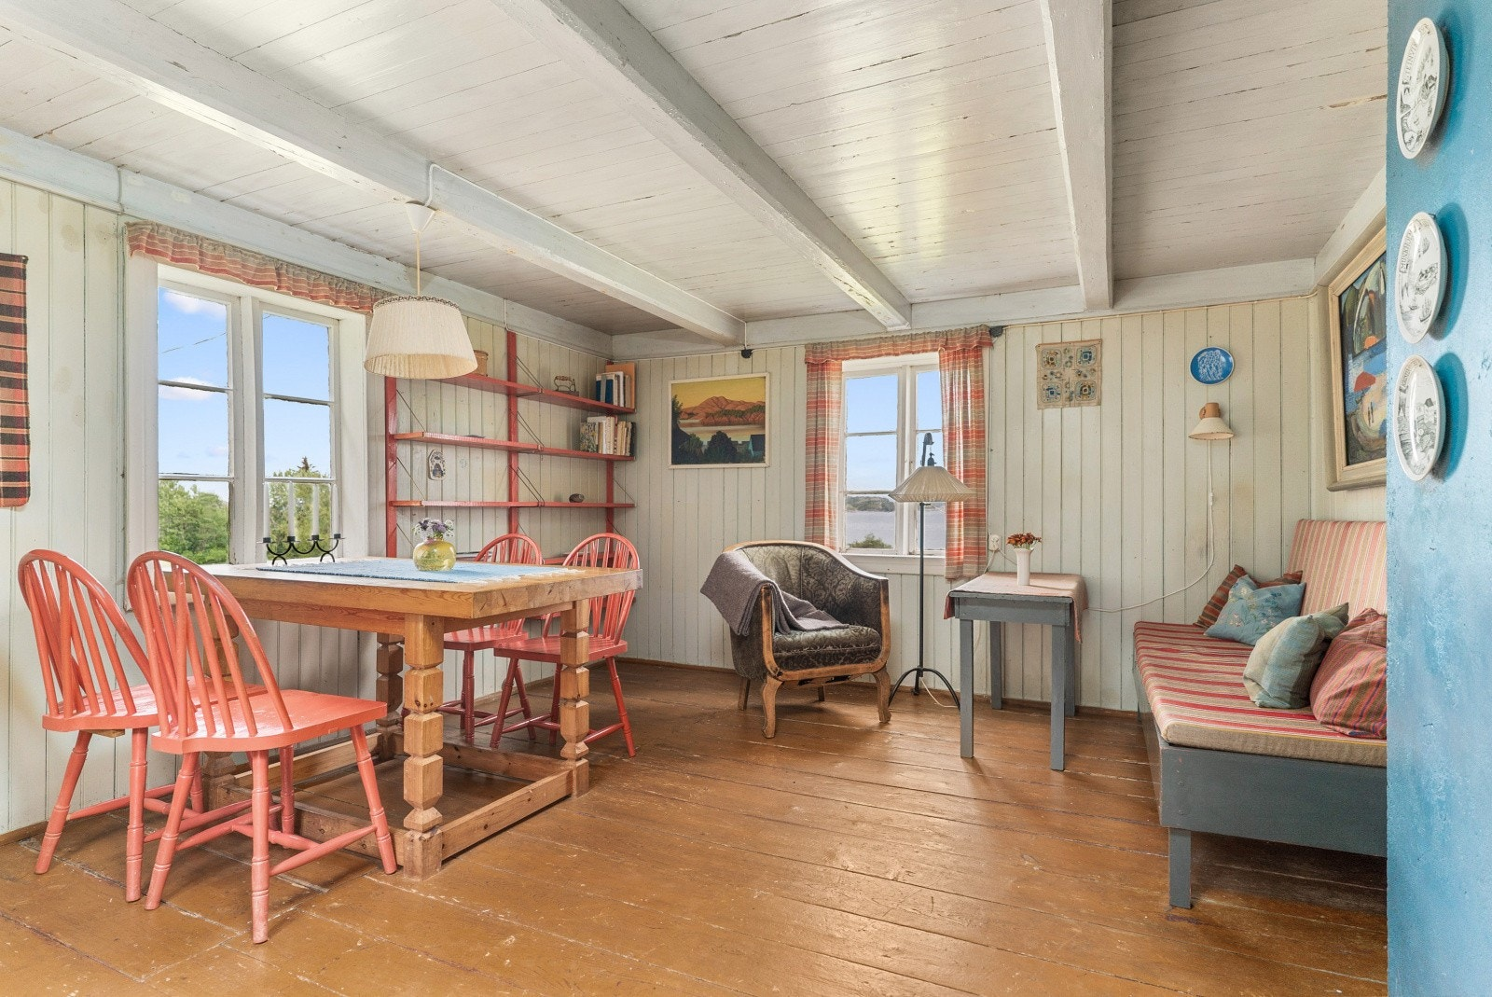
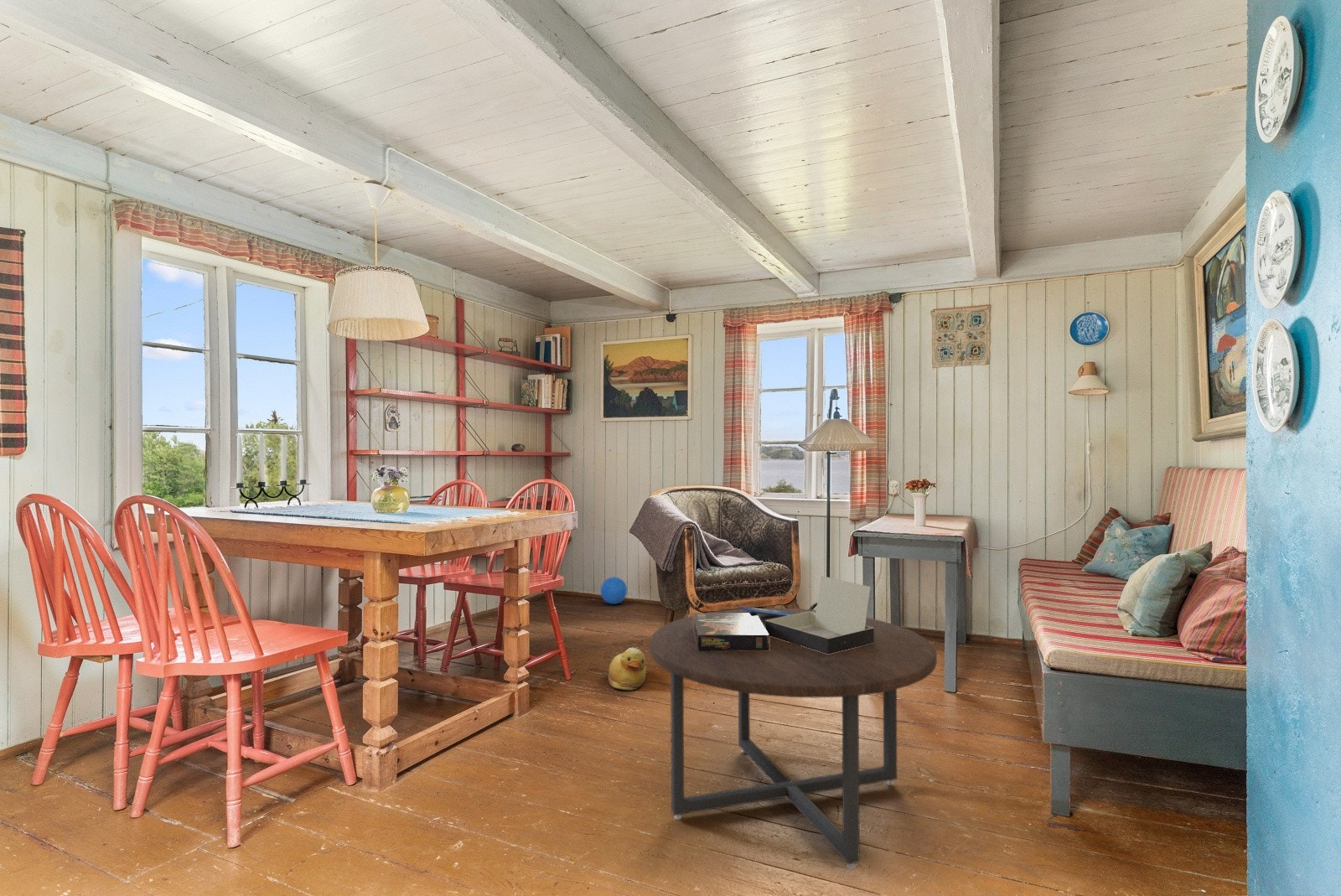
+ board game [692,575,874,654]
+ rubber duck [608,647,647,691]
+ decorative ball [600,576,628,605]
+ coffee table [649,607,938,870]
